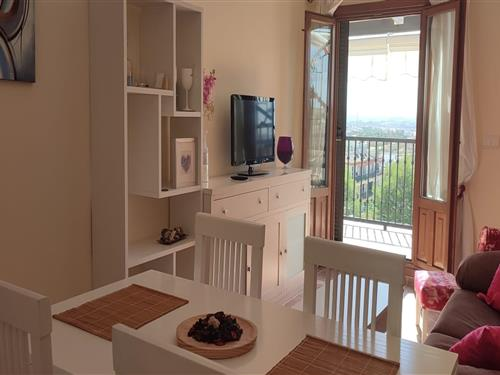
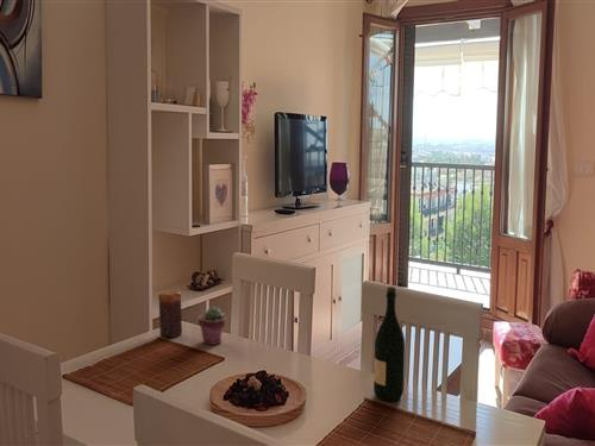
+ potted succulent [198,306,227,346]
+ candle [157,289,183,339]
+ wine bottle [372,285,406,402]
